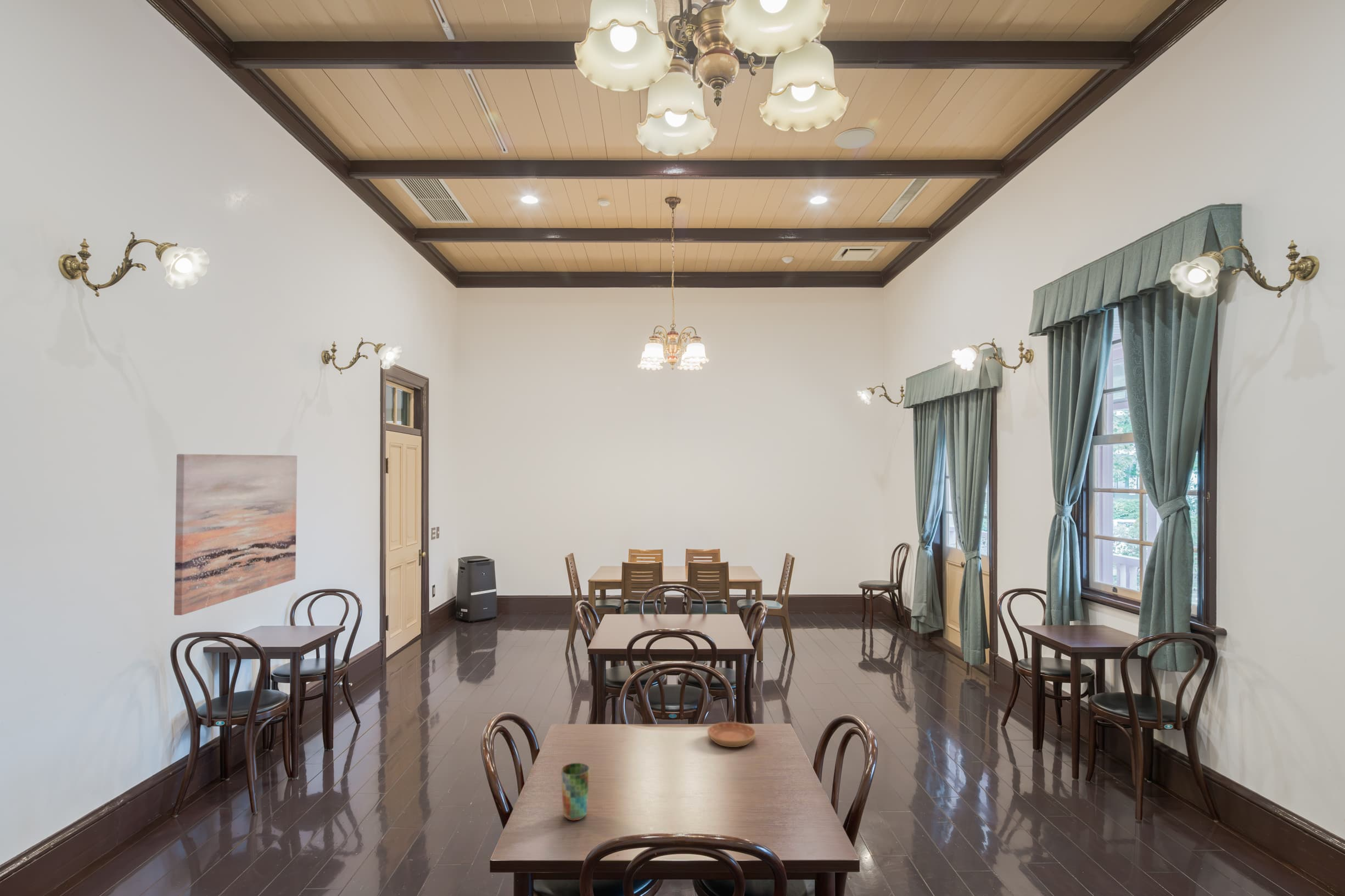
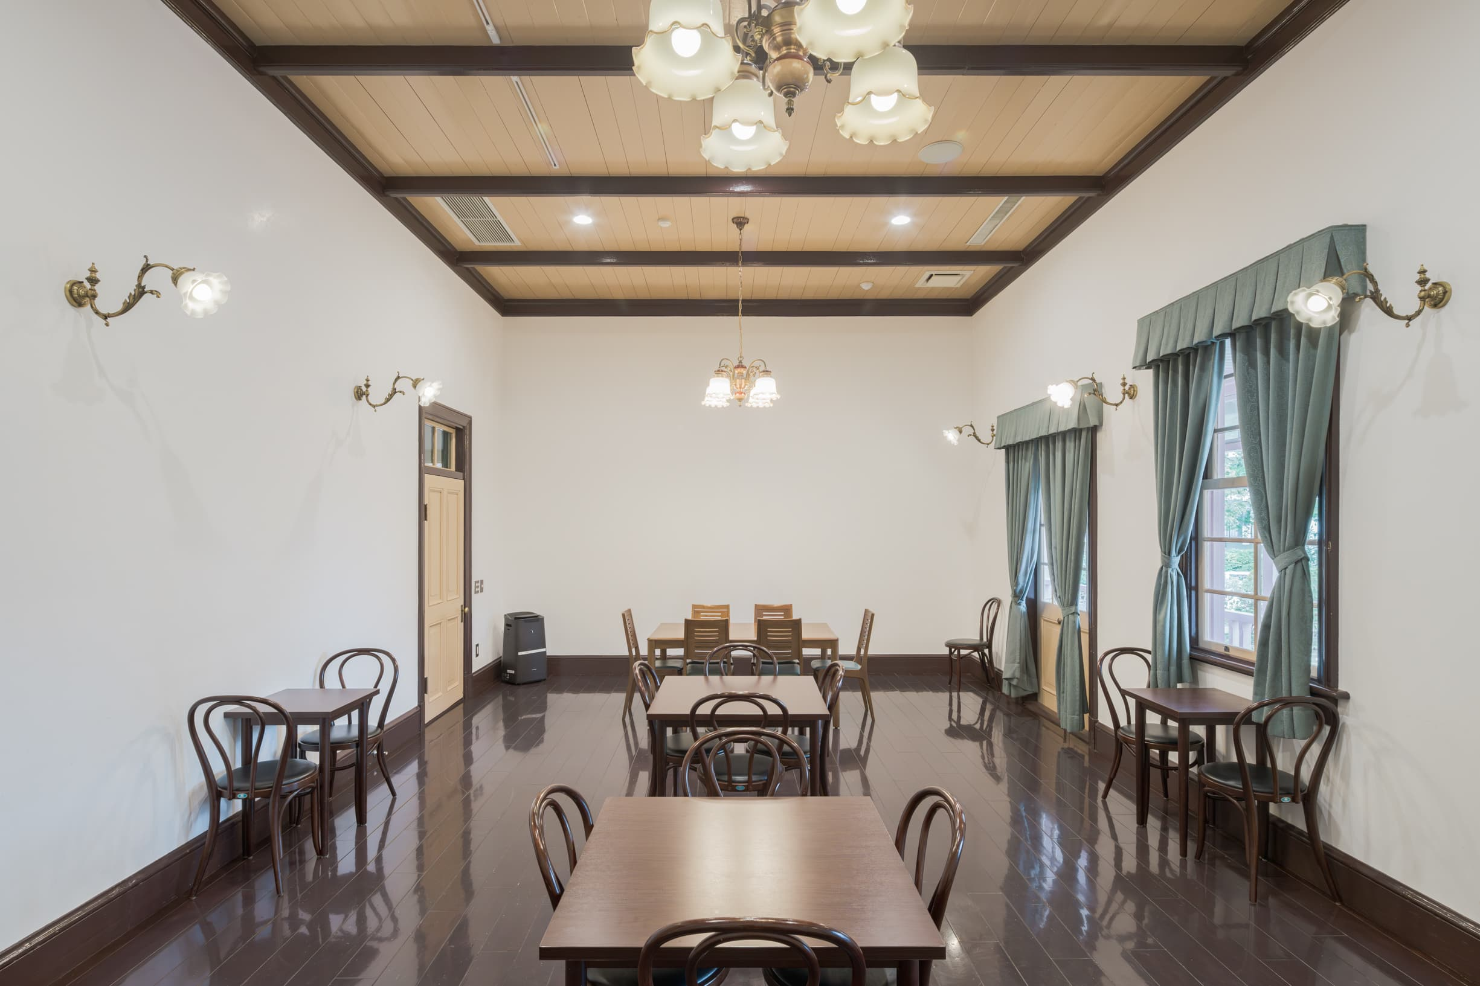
- cup [561,763,590,821]
- saucer [707,722,756,748]
- wall art [173,453,298,616]
